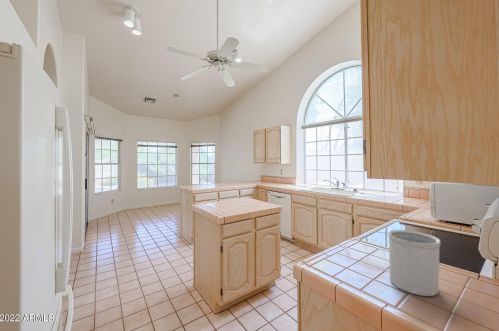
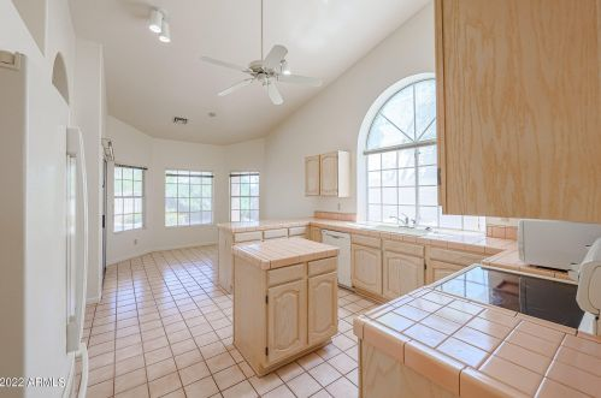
- utensil holder [387,229,442,297]
